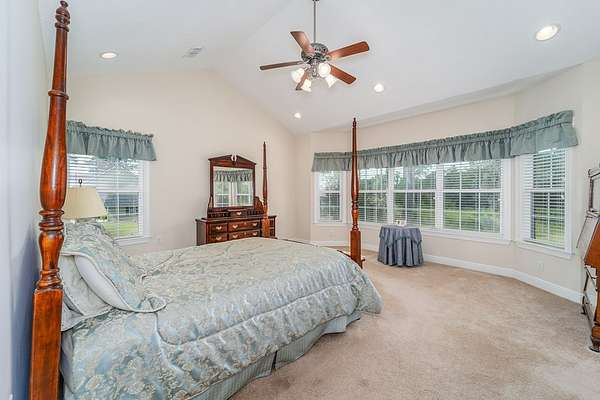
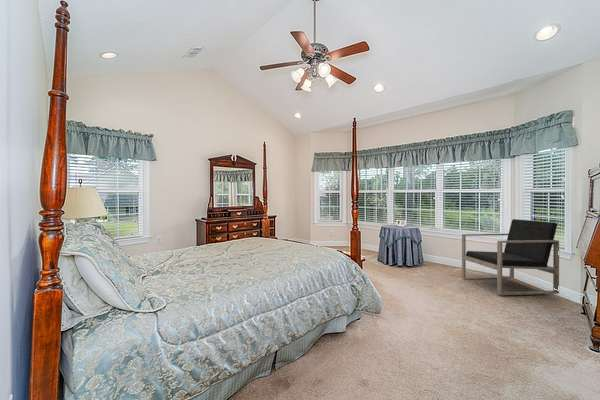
+ armchair [461,218,560,296]
